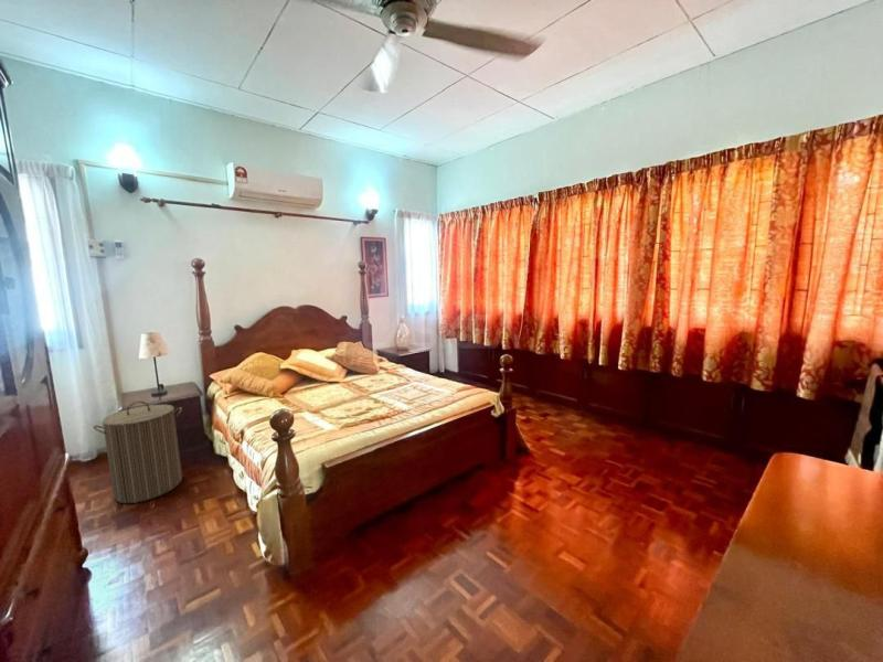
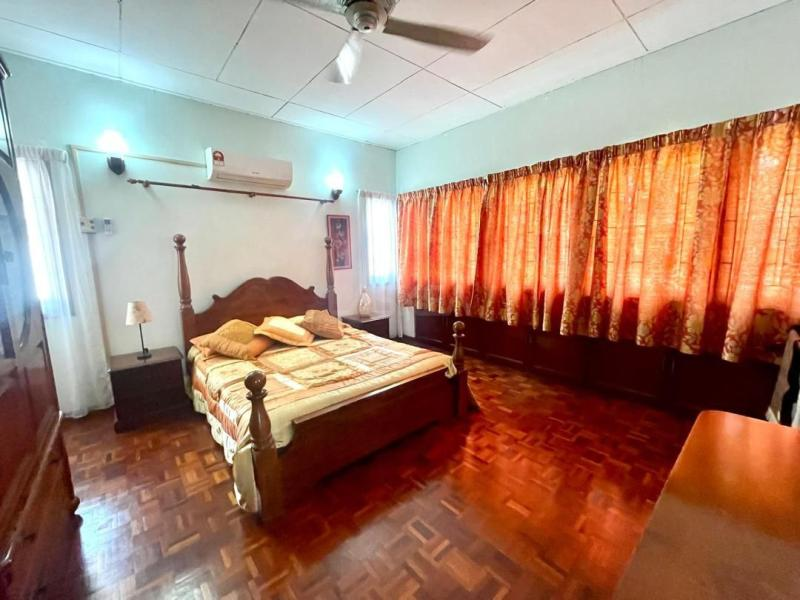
- laundry hamper [92,401,183,504]
